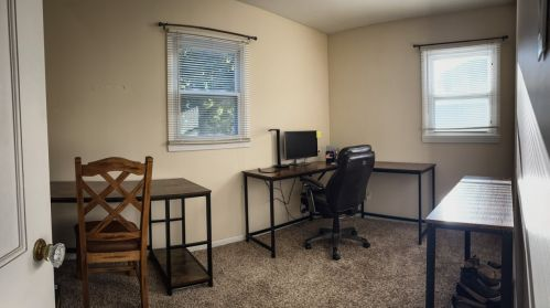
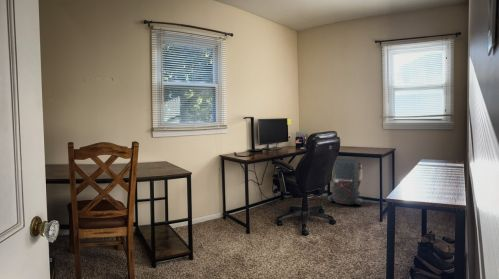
+ backpack [326,156,365,206]
